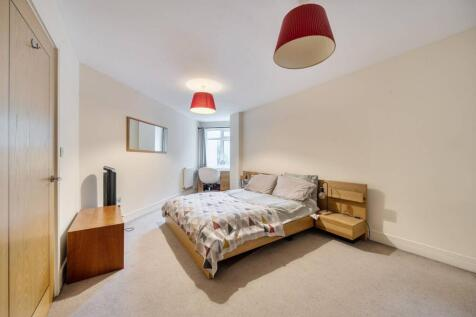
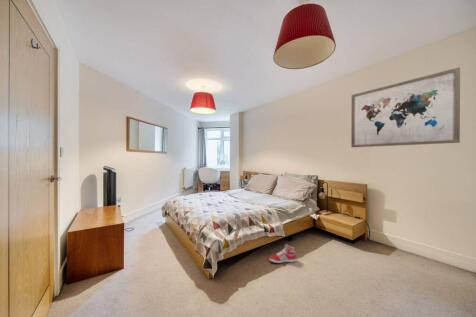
+ sneaker [268,243,297,264]
+ wall art [350,66,461,148]
